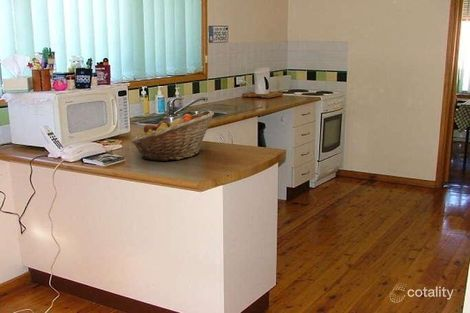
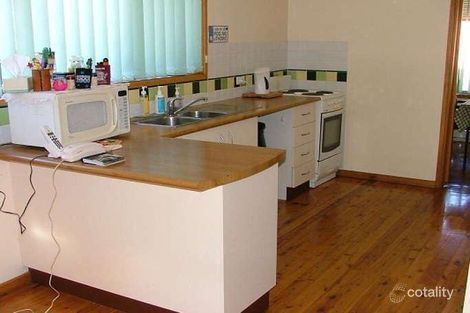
- fruit basket [130,109,215,162]
